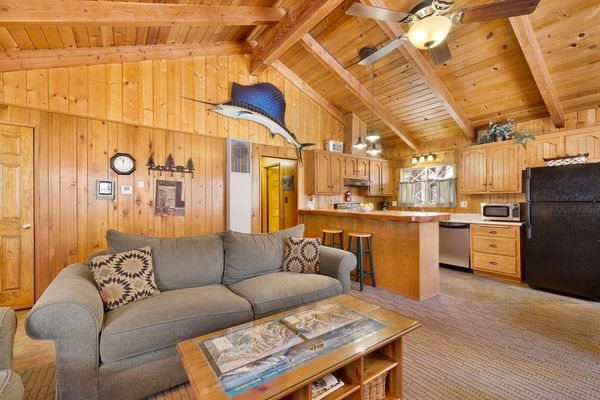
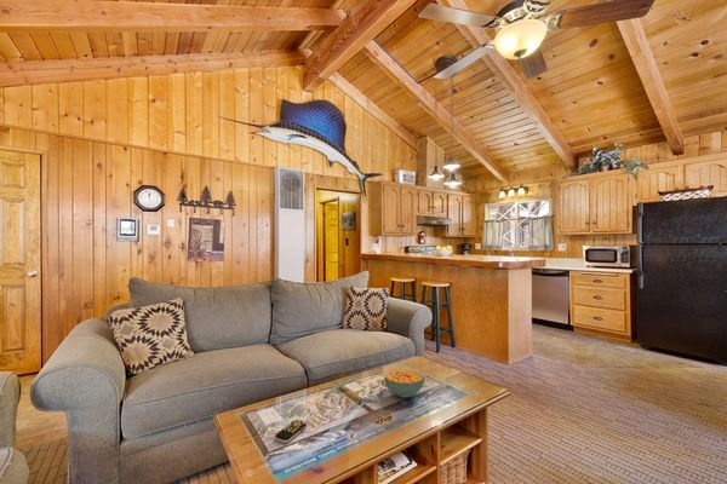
+ remote control [274,419,308,444]
+ cereal bowl [383,365,427,399]
